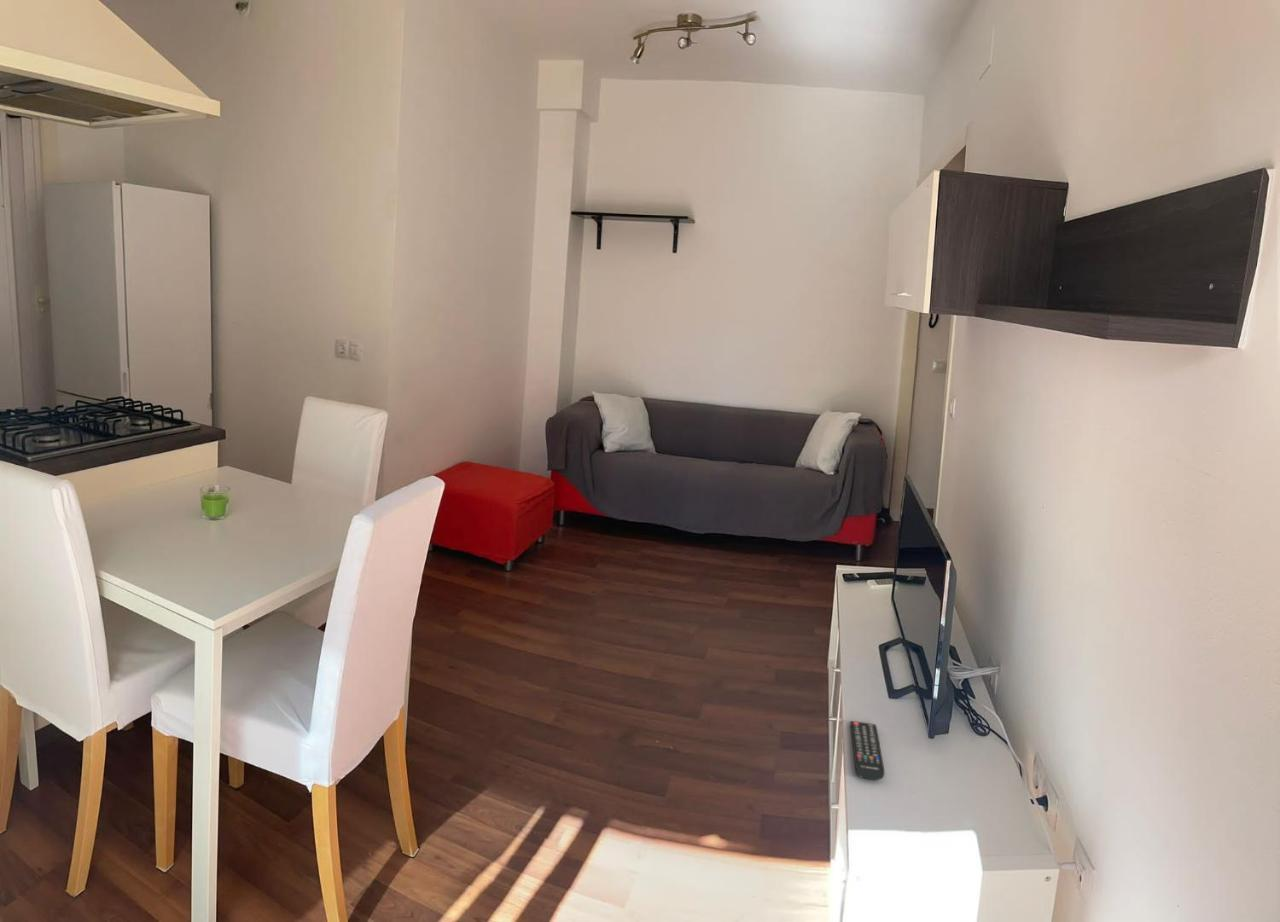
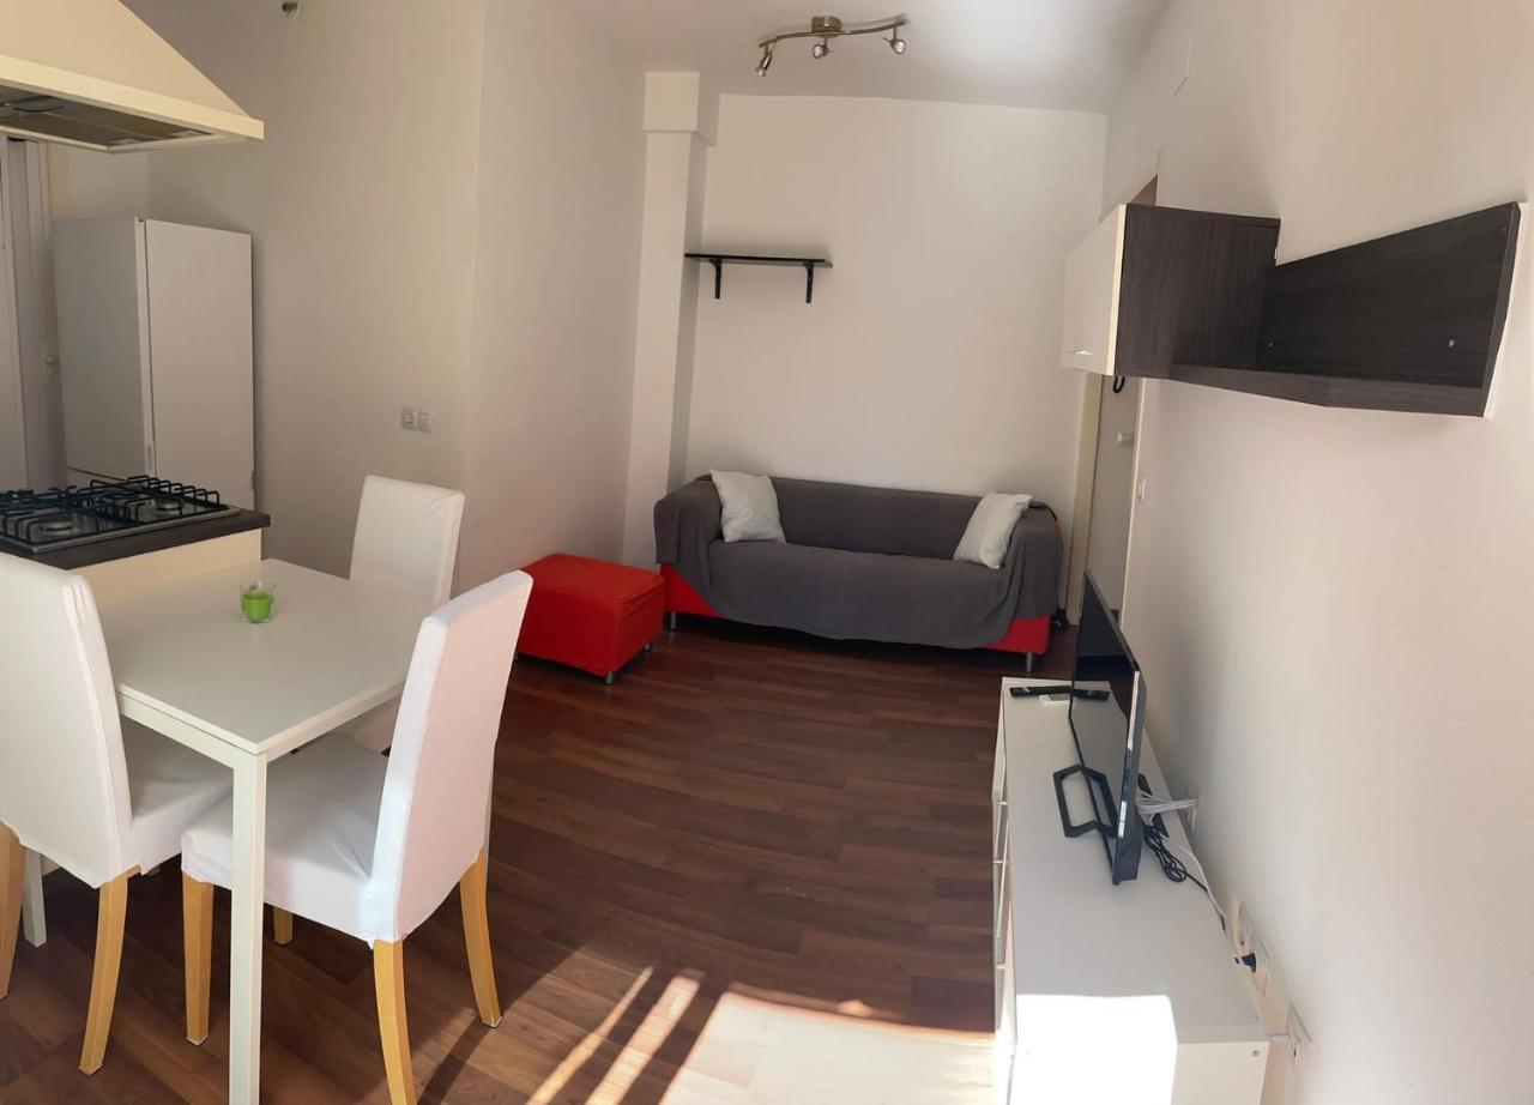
- remote control [849,720,886,781]
